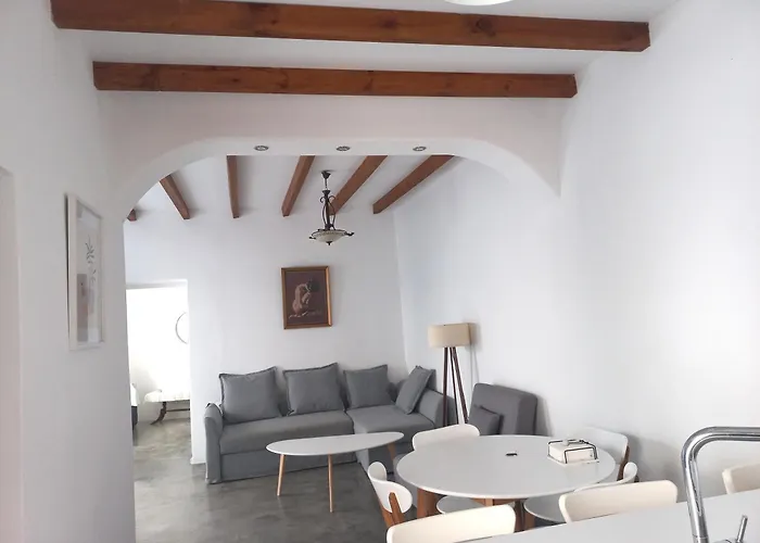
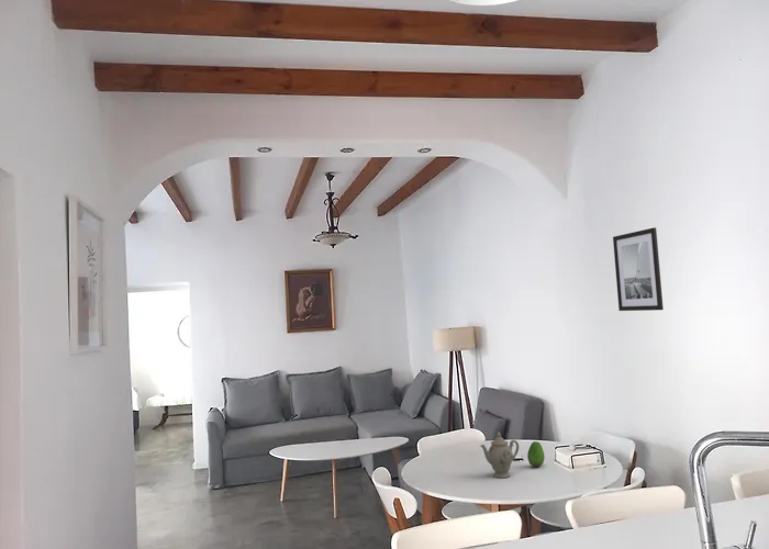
+ fruit [526,440,546,469]
+ chinaware [479,430,520,479]
+ wall art [612,226,665,312]
